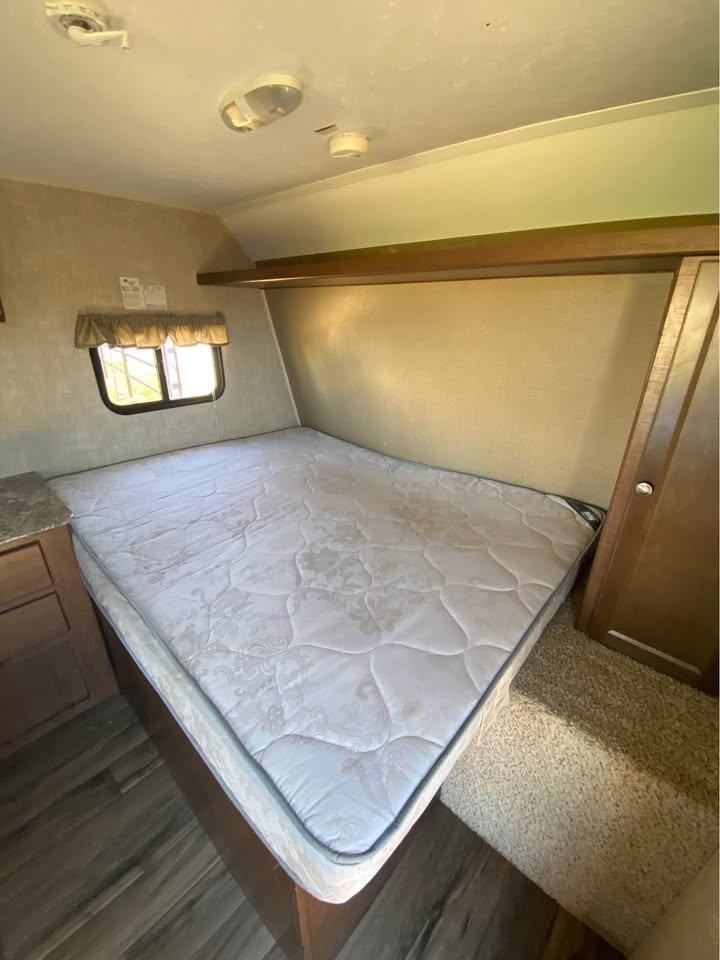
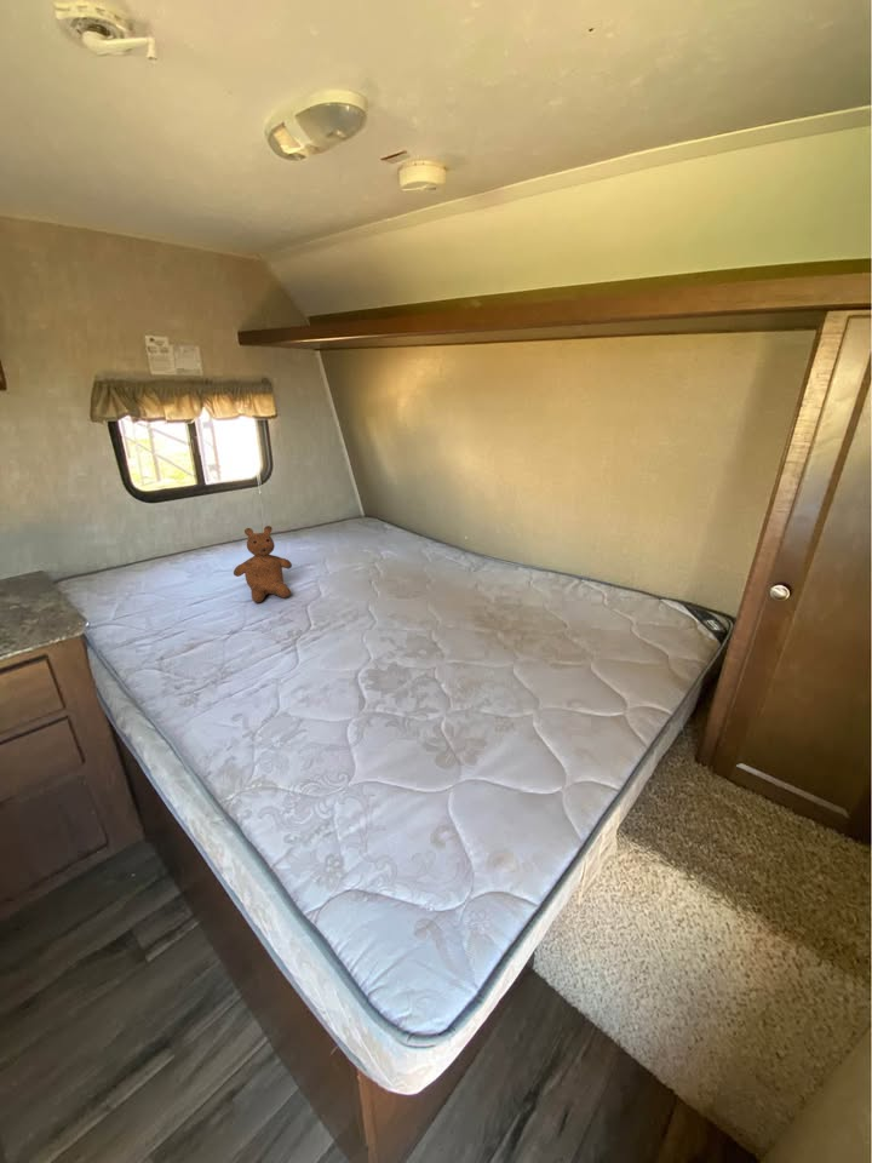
+ teddy bear [233,525,293,603]
